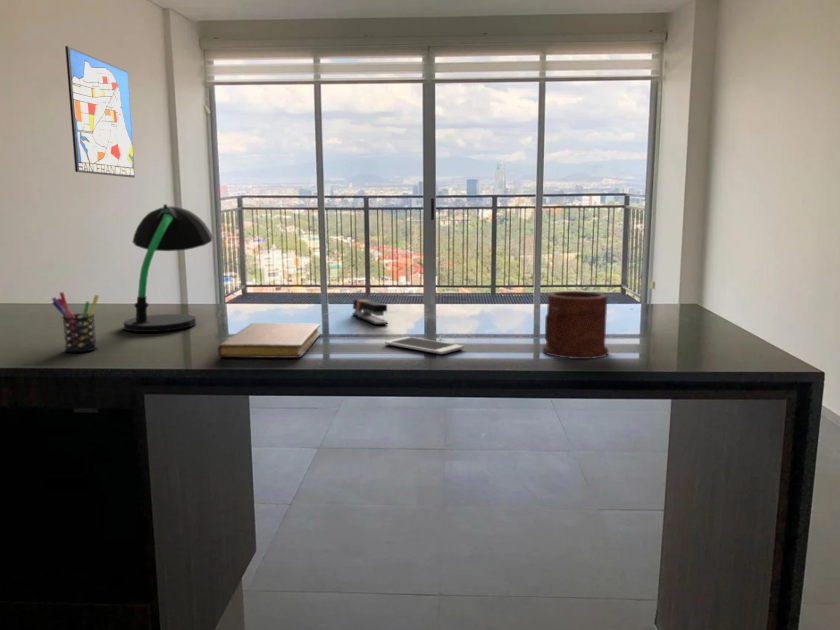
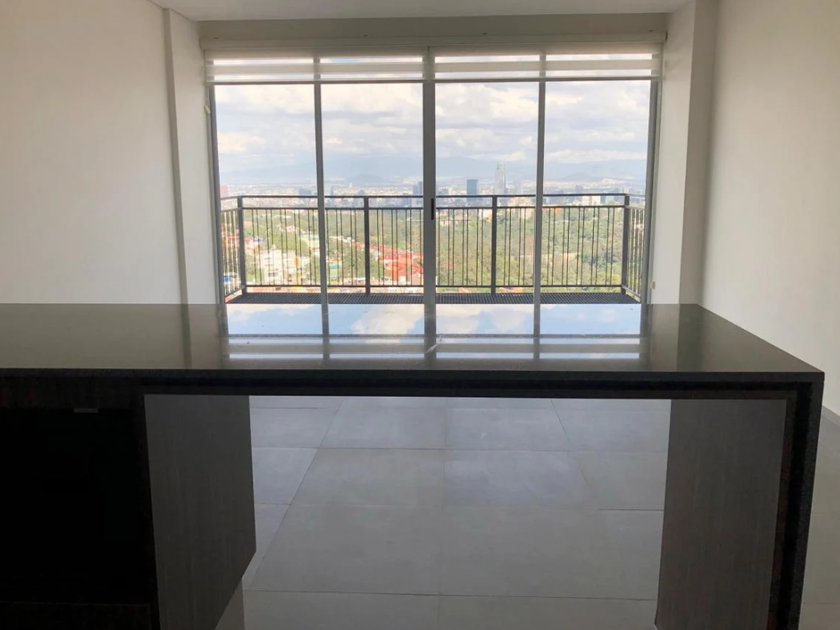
- desk lamp [123,203,214,333]
- stapler [352,298,389,326]
- notebook [217,322,322,359]
- pen holder [51,291,100,353]
- mug [542,290,609,360]
- cell phone [384,336,464,355]
- wall art [64,45,136,178]
